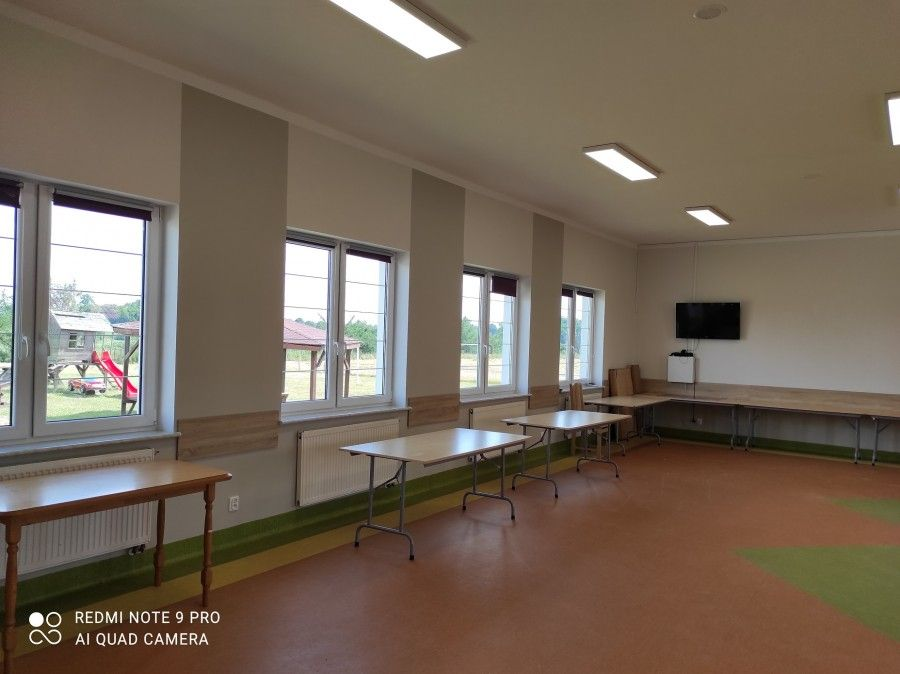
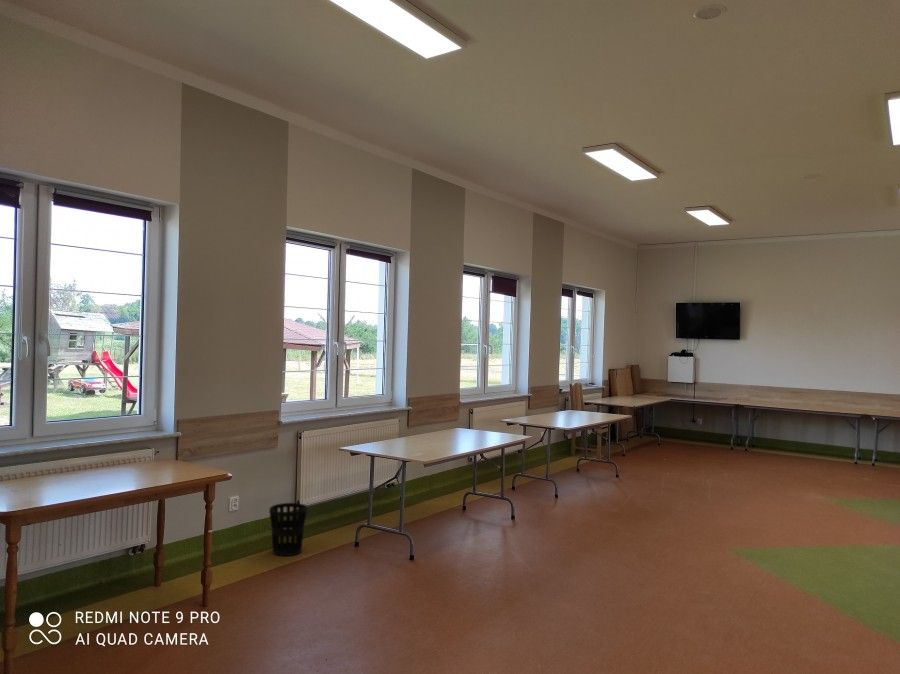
+ wastebasket [268,502,308,557]
